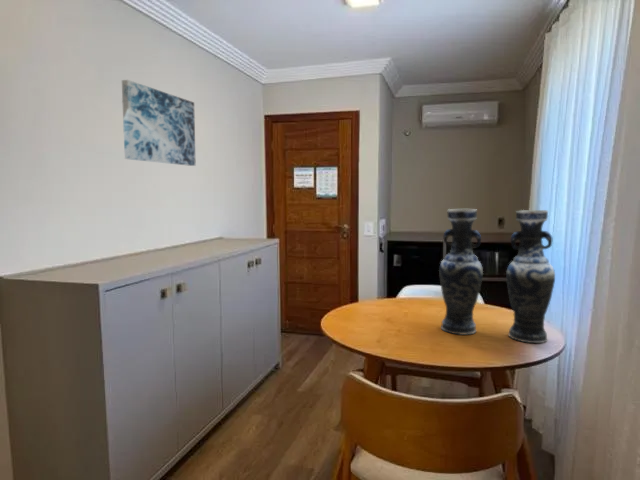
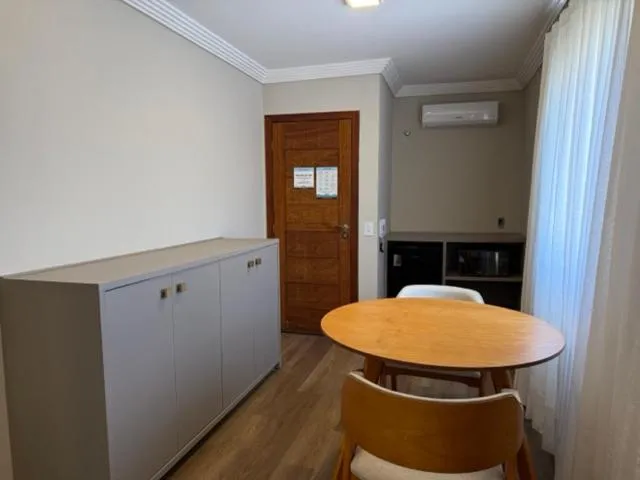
- wall art [121,79,196,167]
- vase [438,208,556,344]
